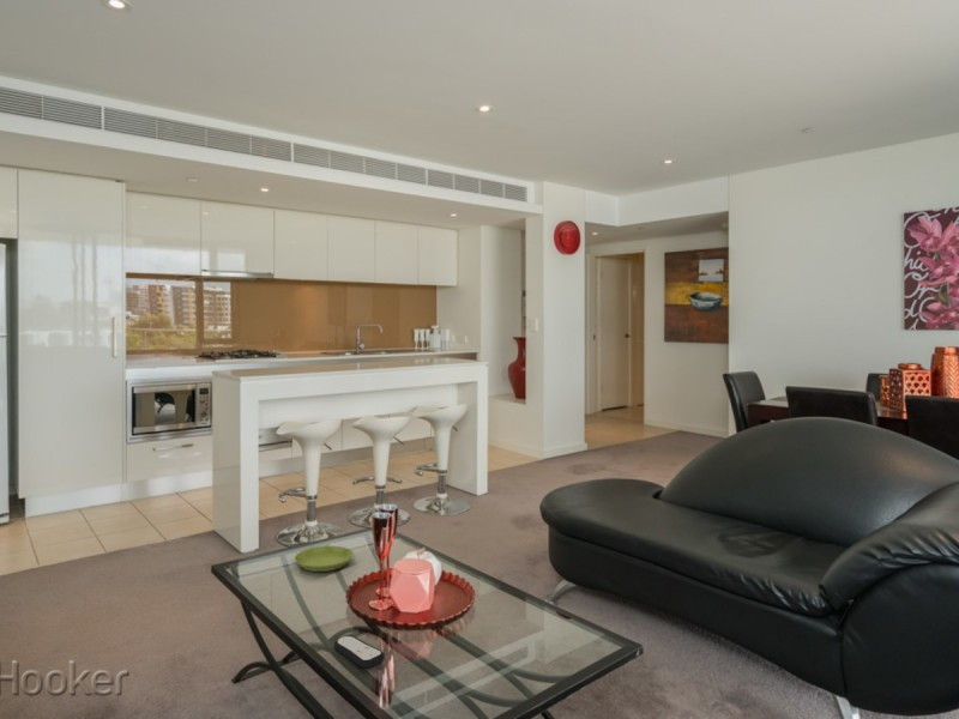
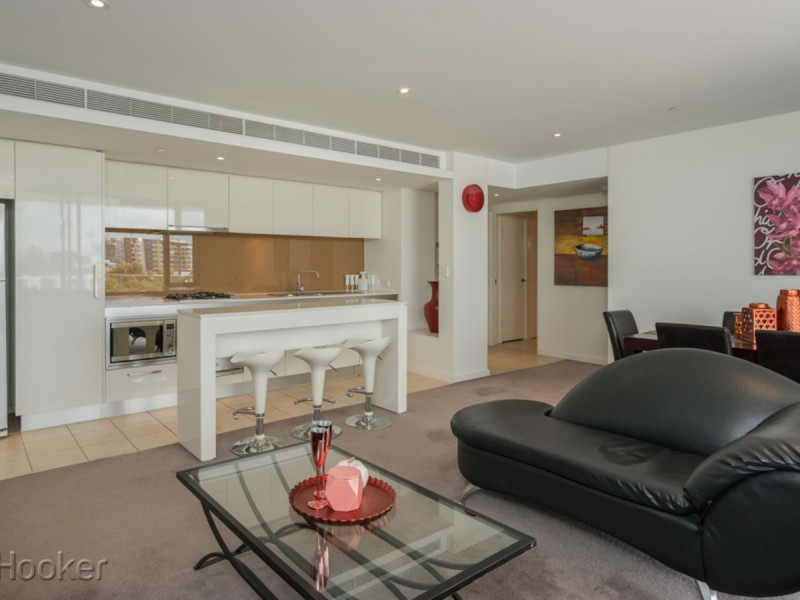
- saucer [294,545,355,573]
- remote control [333,634,386,669]
